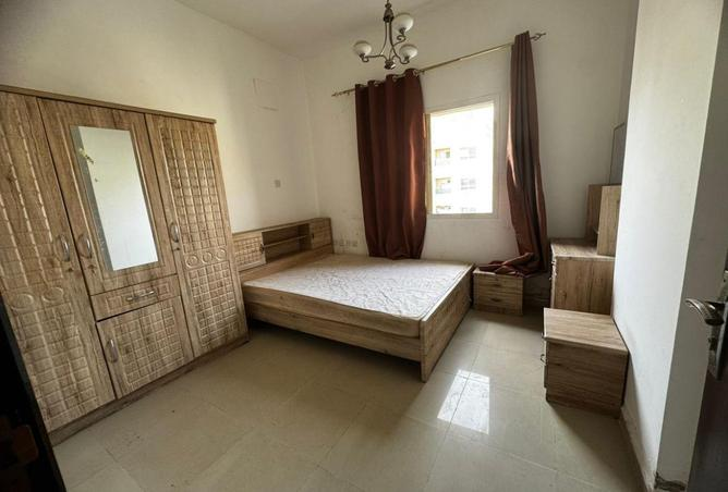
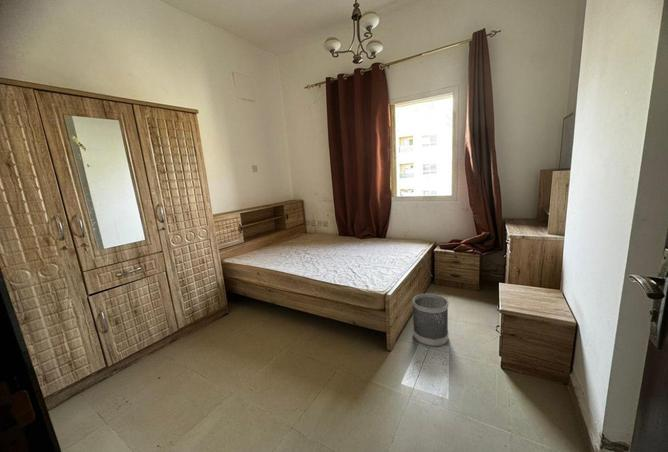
+ wastebasket [411,293,449,348]
